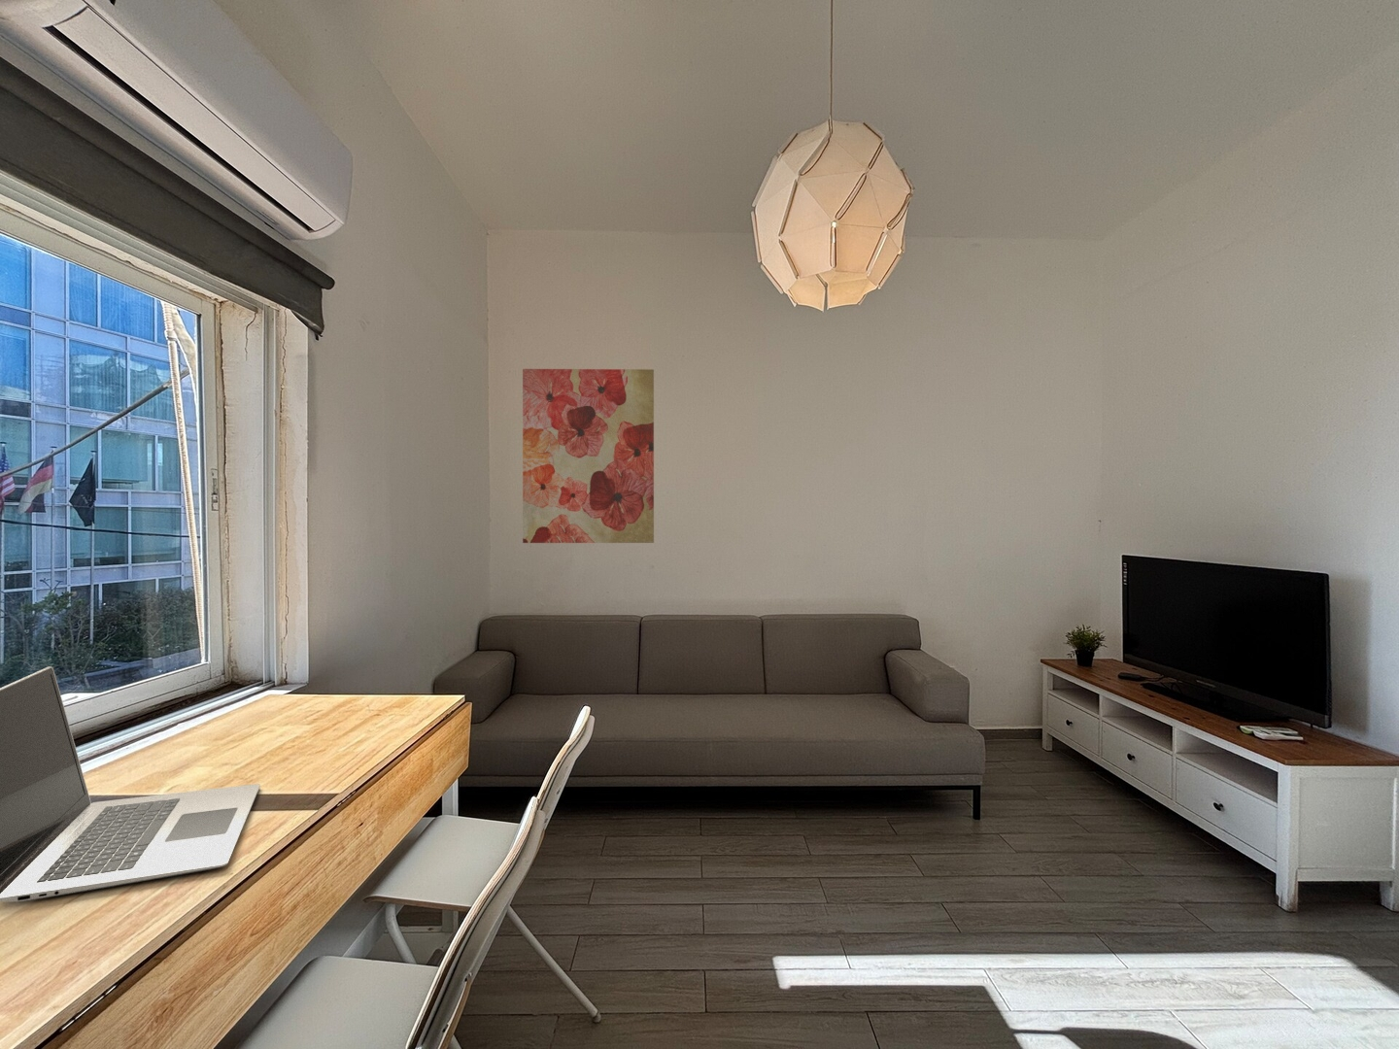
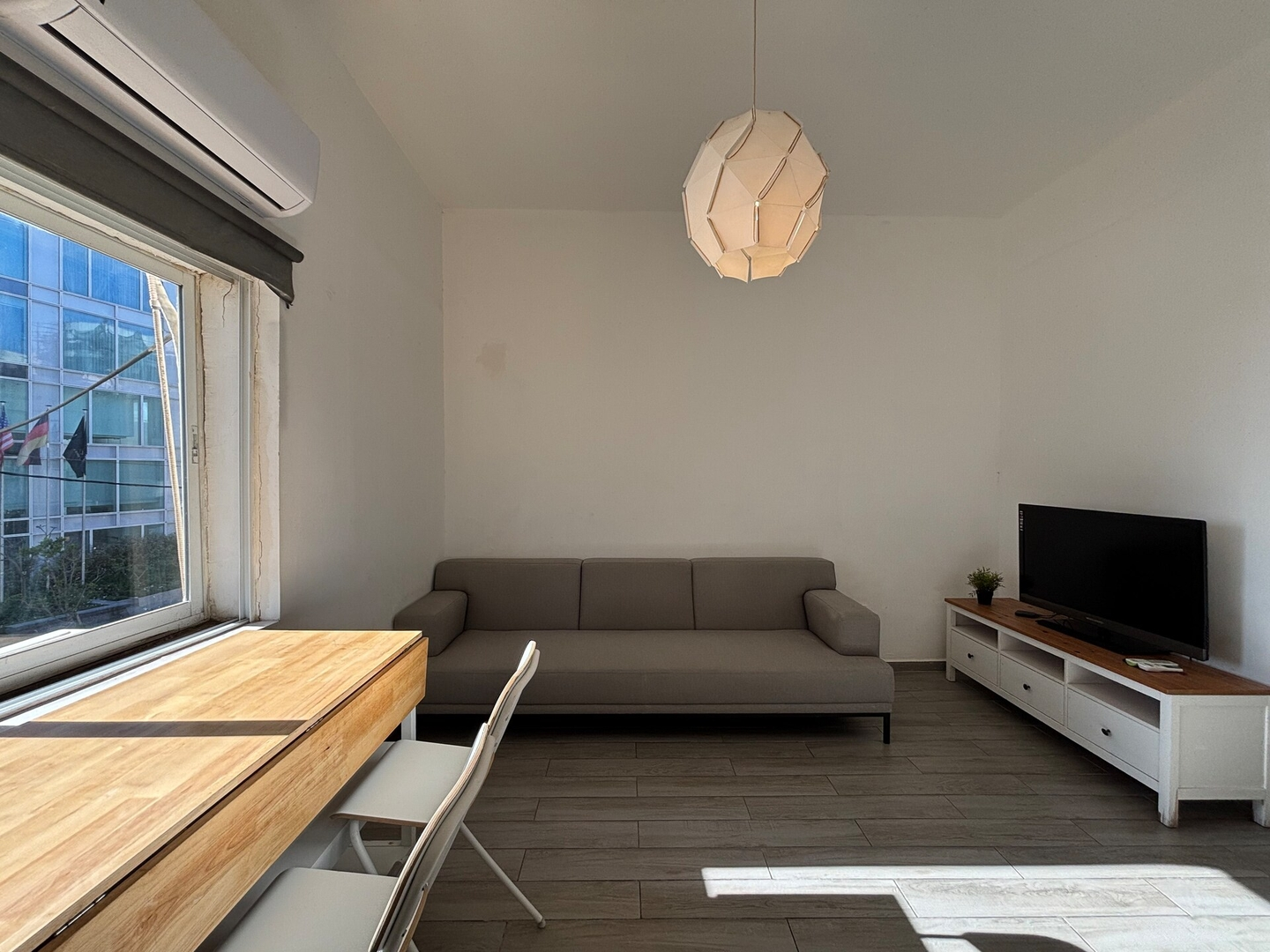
- laptop [0,666,261,904]
- wall art [522,368,654,544]
